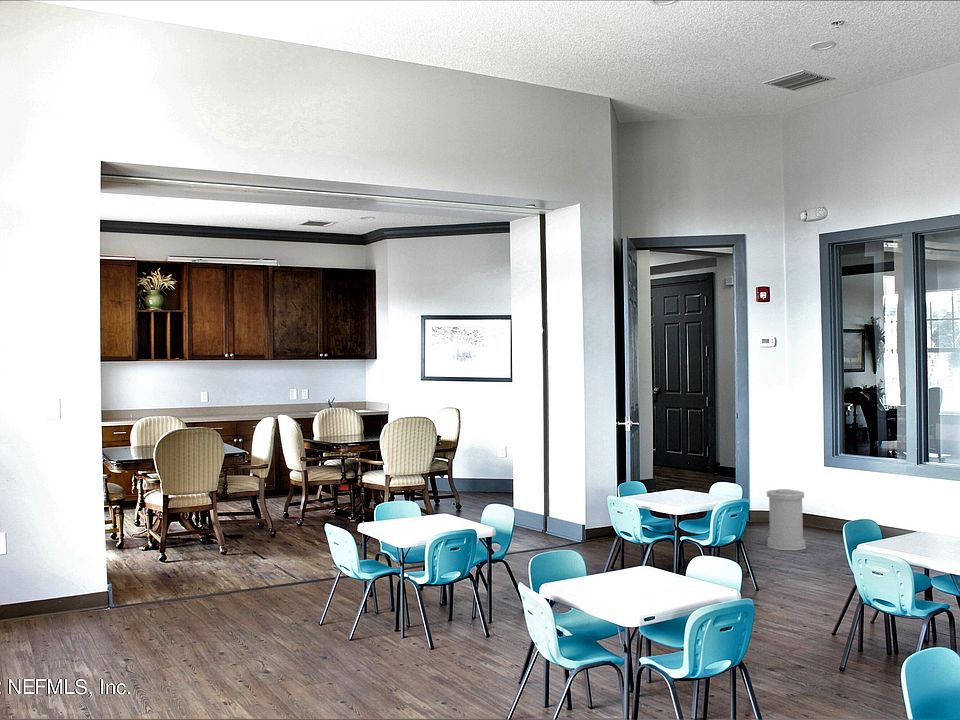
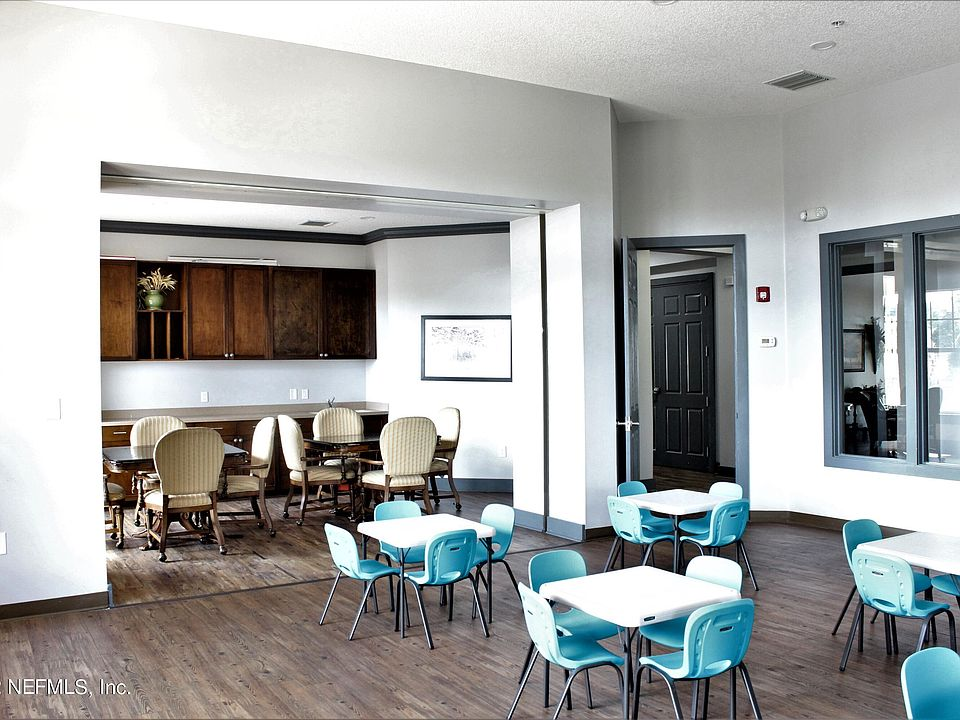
- trash can [766,488,807,551]
